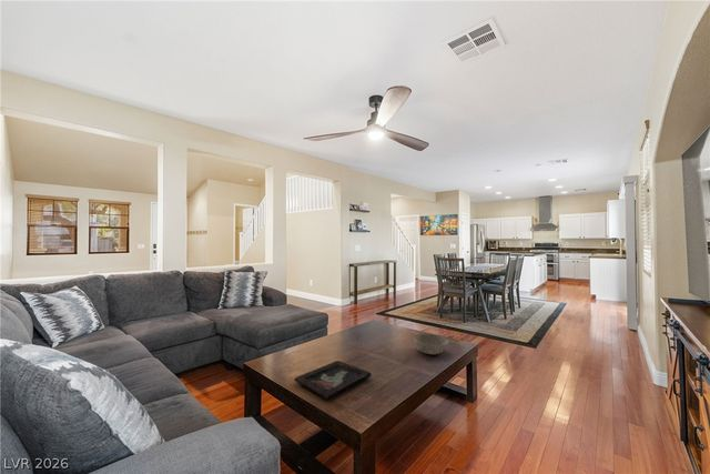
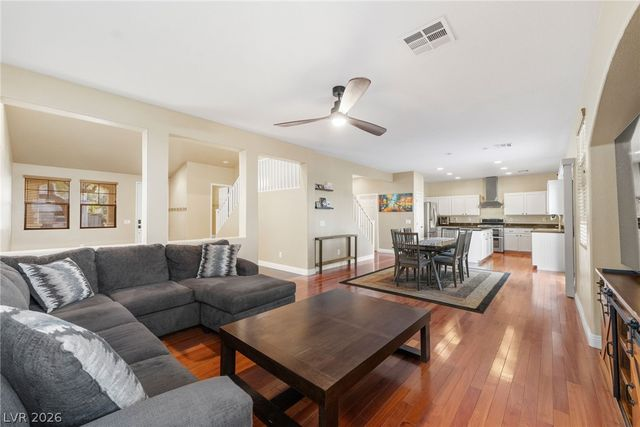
- decorative tray [293,360,372,401]
- bowl [413,333,449,355]
